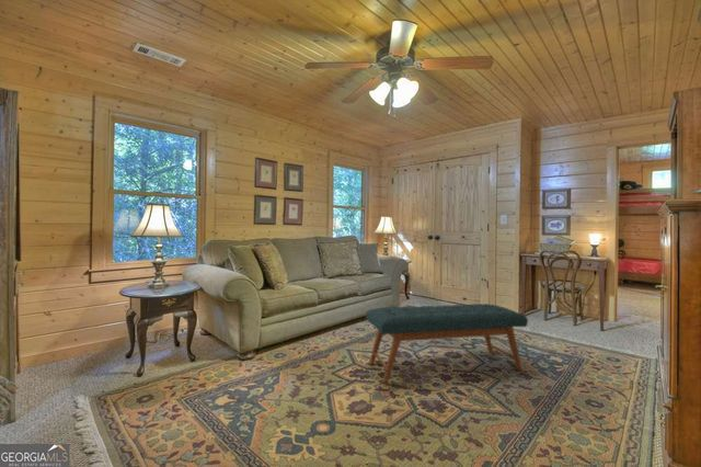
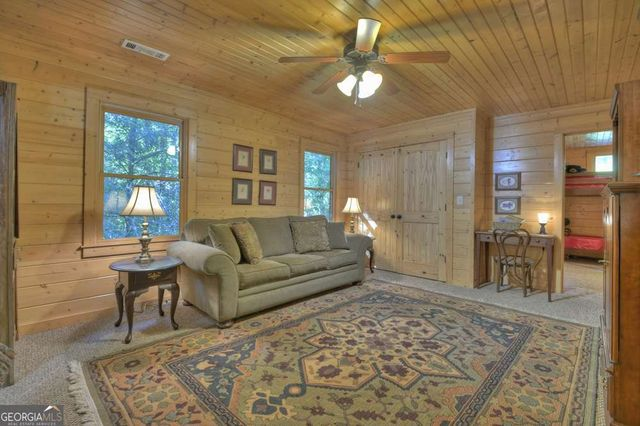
- bench [365,303,529,384]
